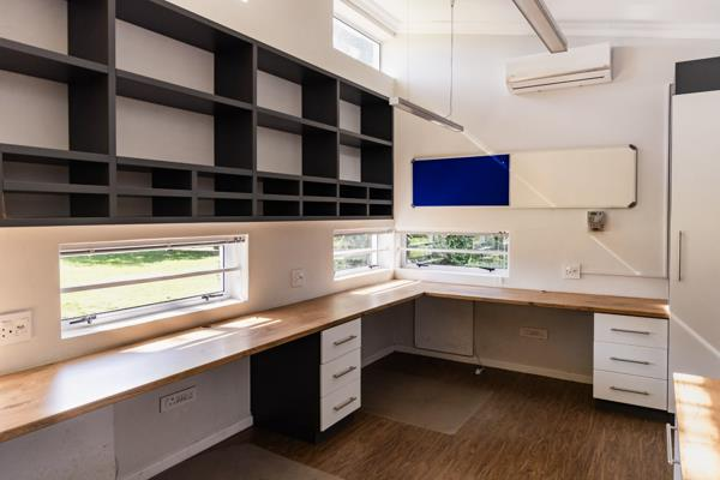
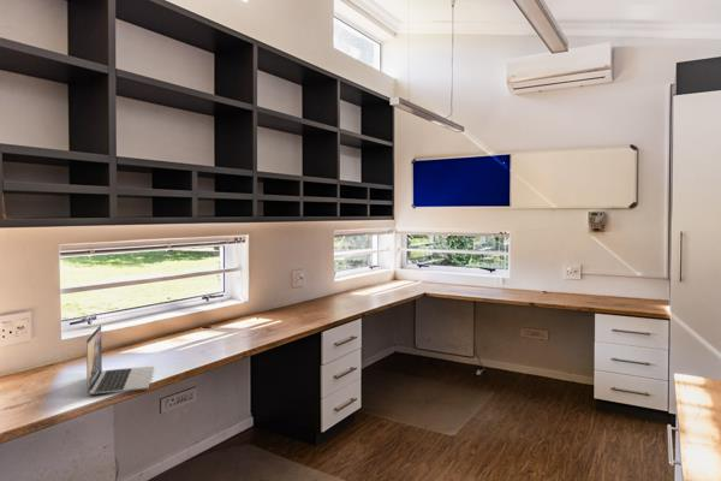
+ laptop [85,323,155,396]
